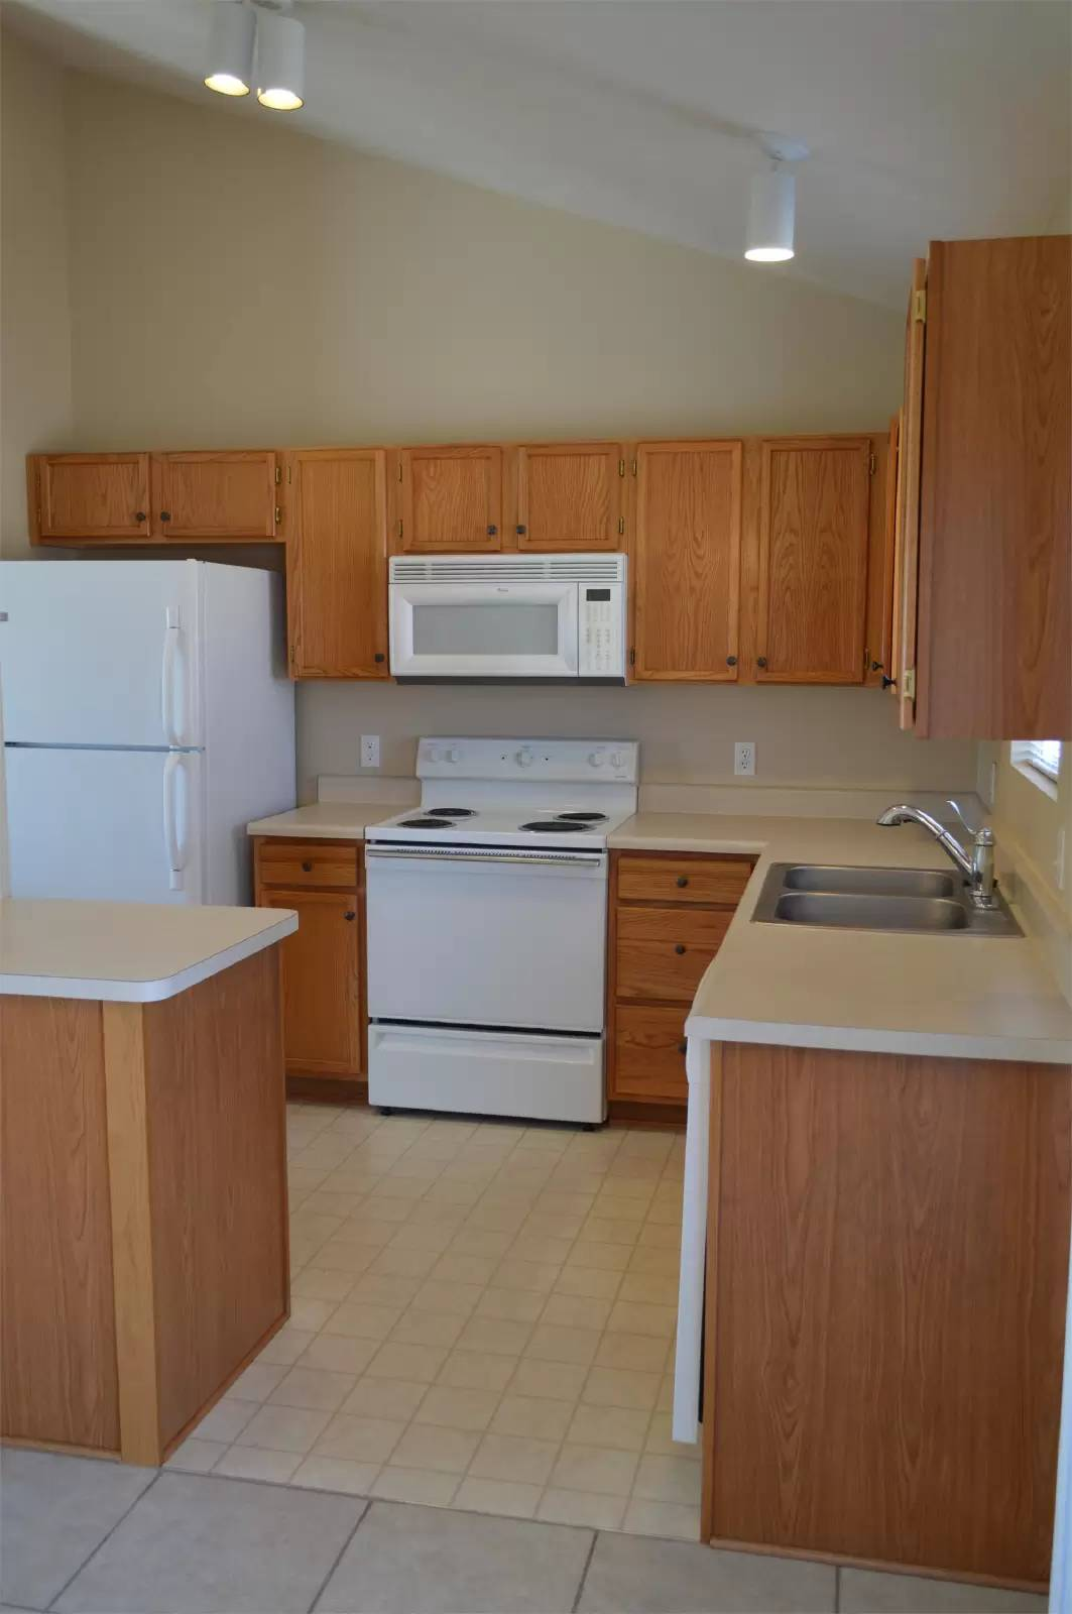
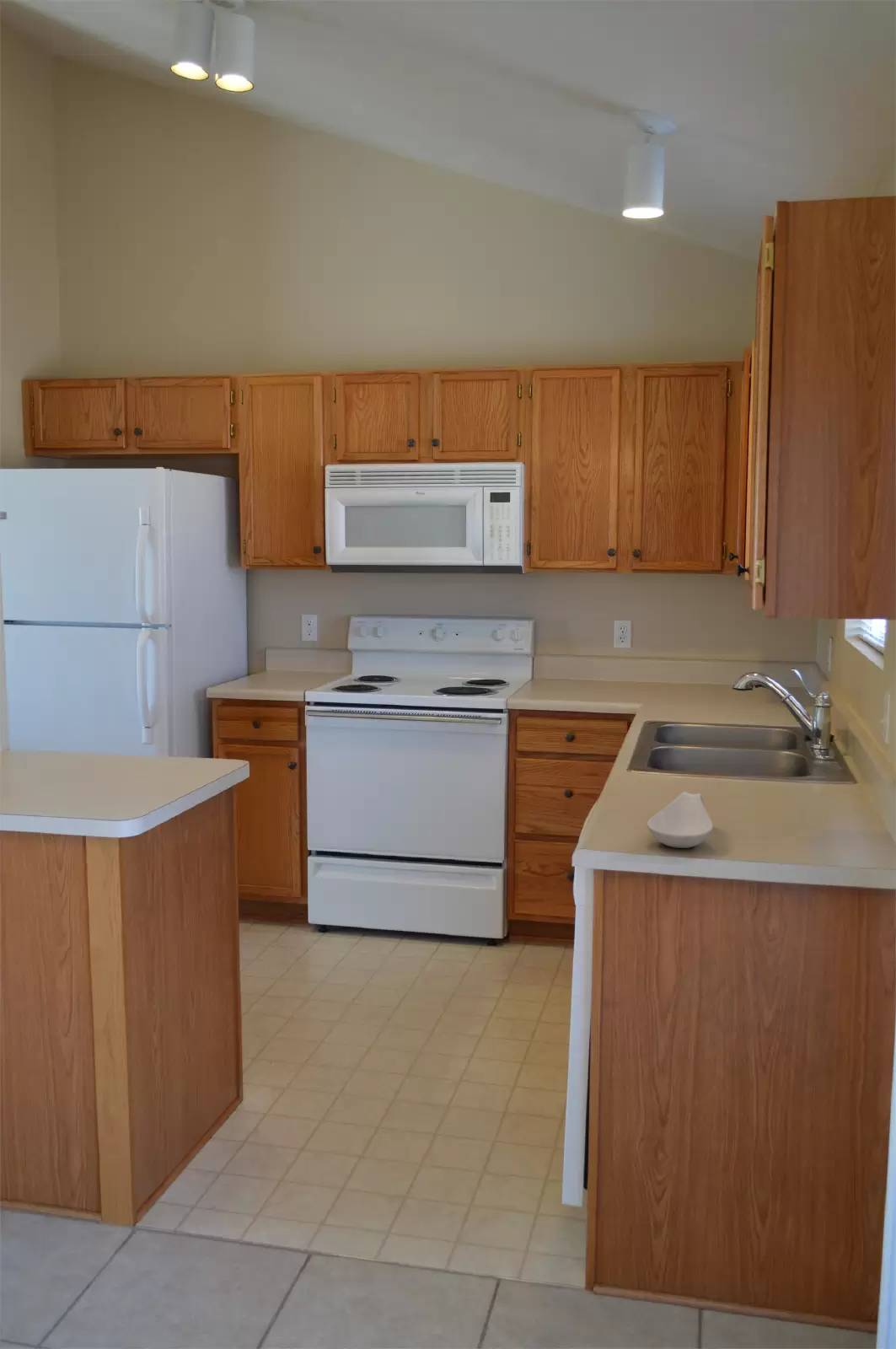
+ spoon rest [646,791,714,849]
